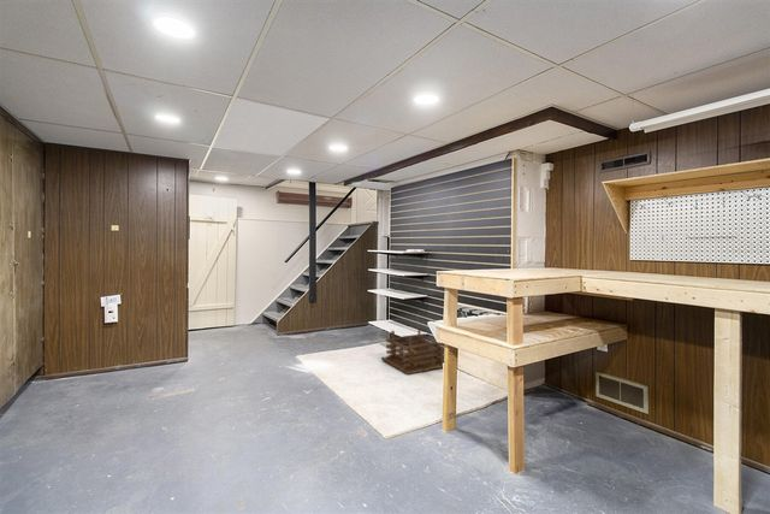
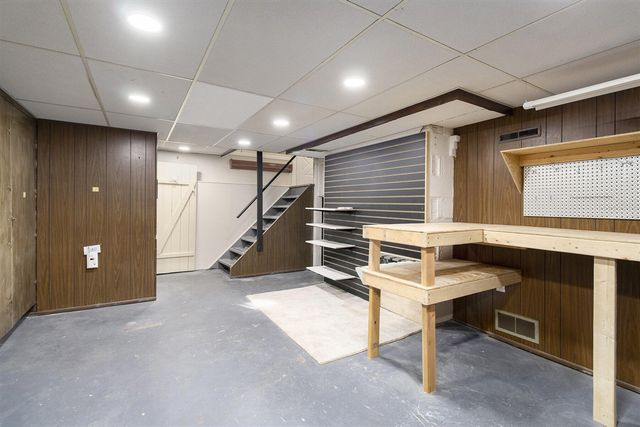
- stool [380,326,445,376]
